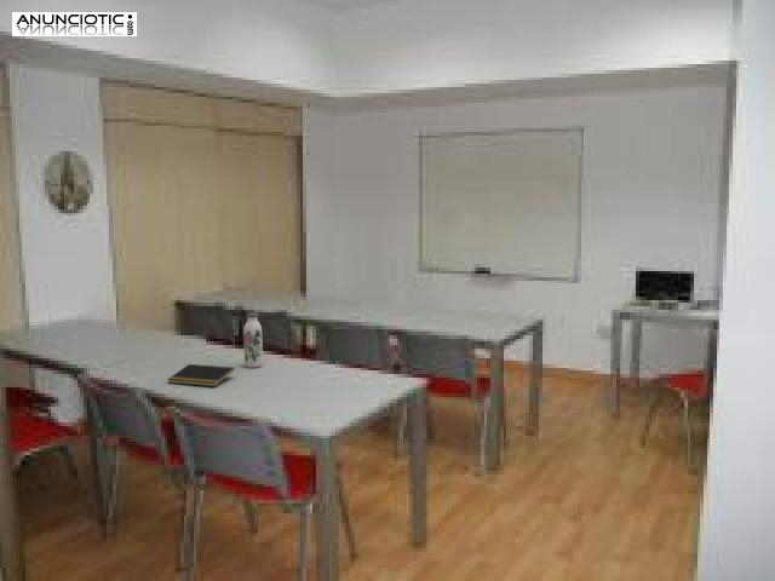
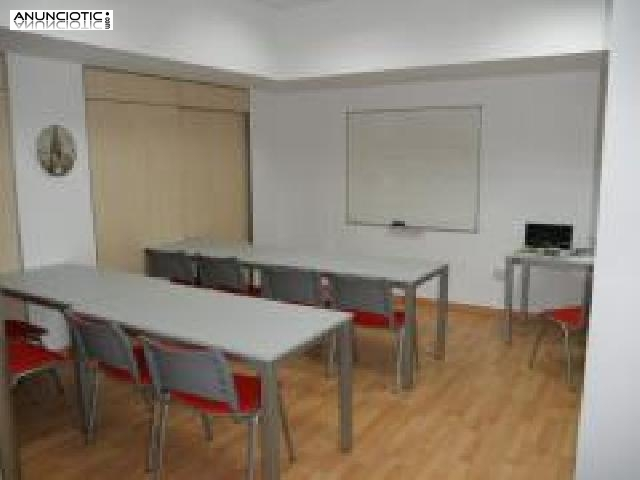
- water bottle [242,311,264,369]
- notepad [166,363,236,387]
